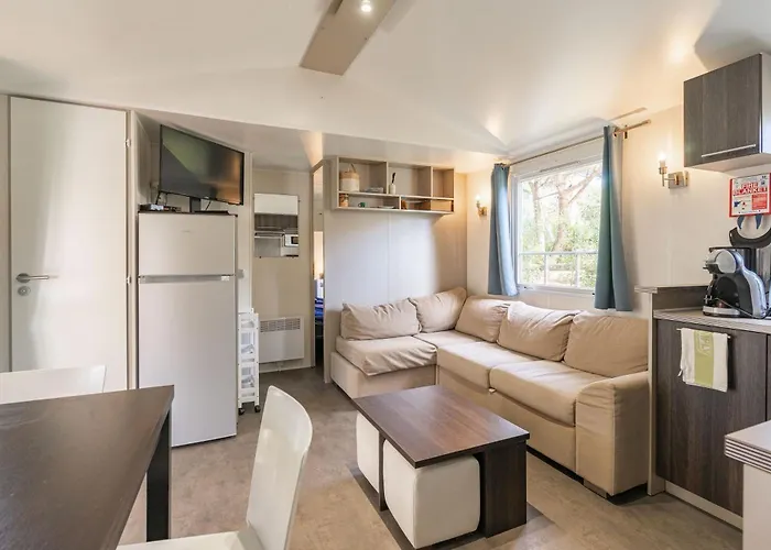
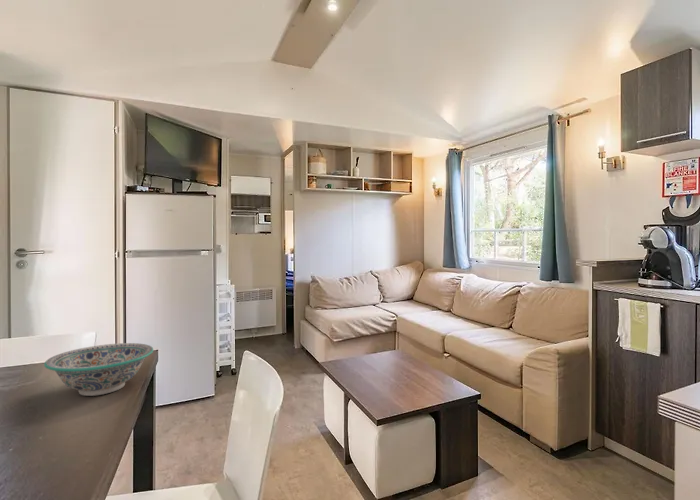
+ decorative bowl [43,342,154,397]
